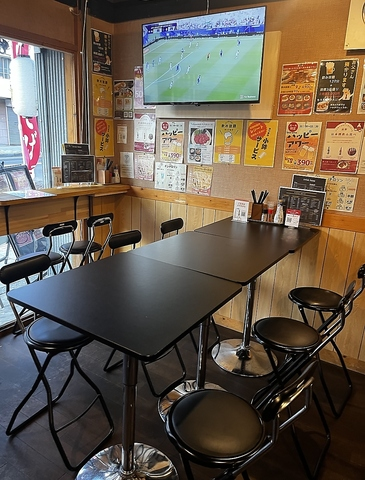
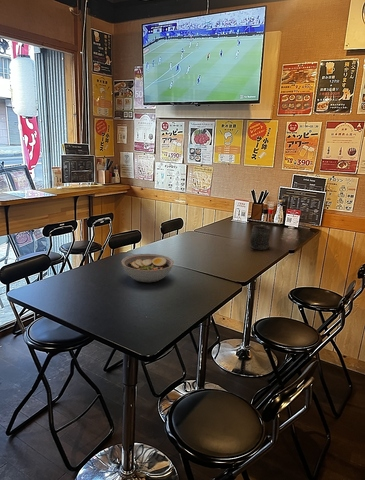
+ bowl [121,253,175,283]
+ beer mug [249,224,272,251]
